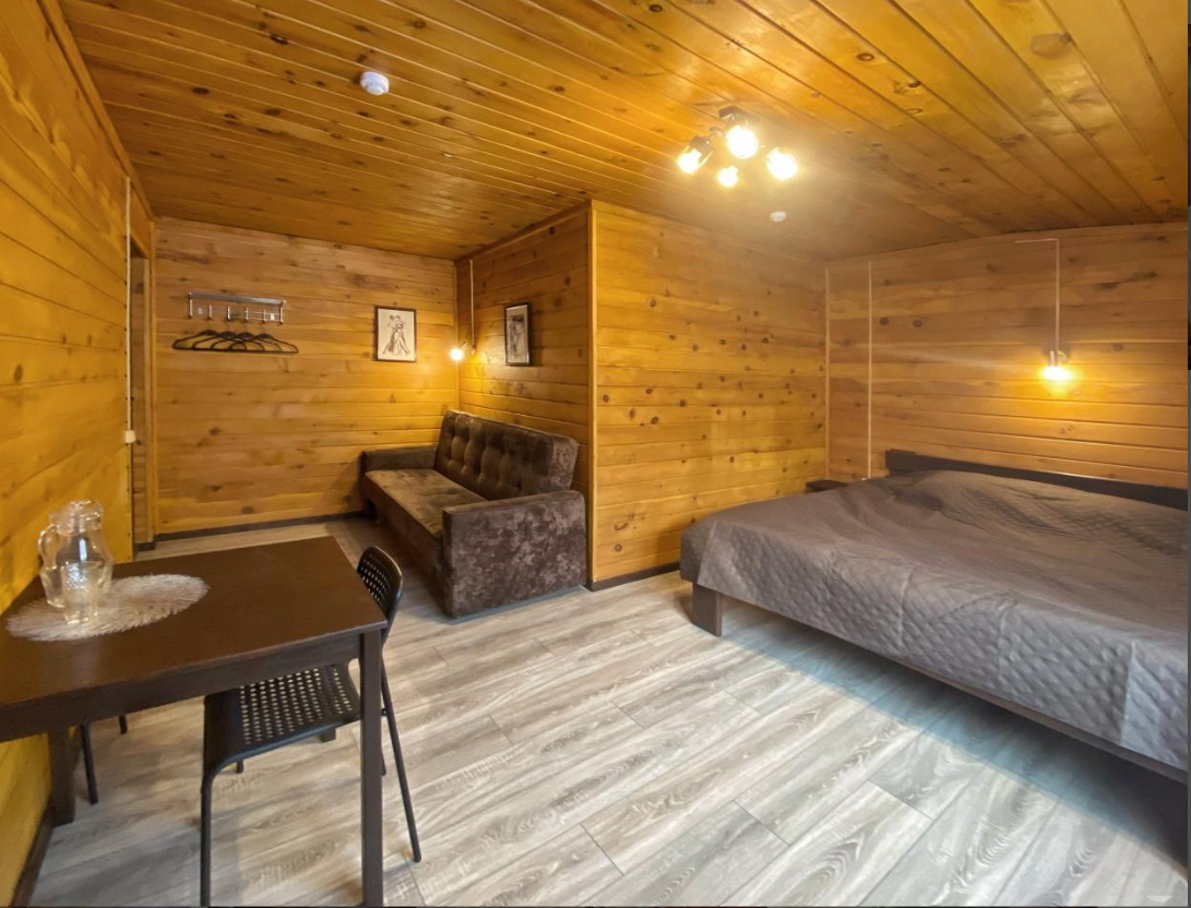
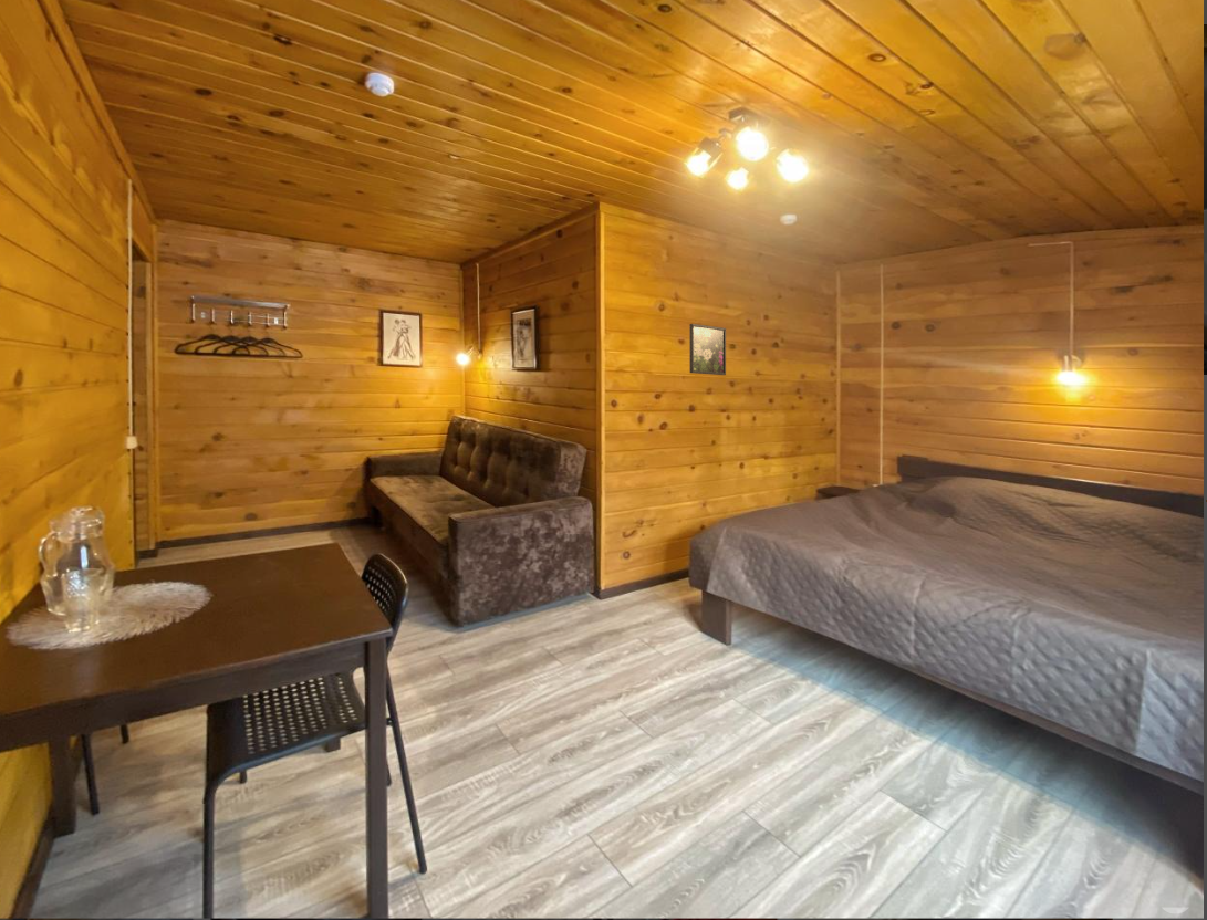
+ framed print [688,323,727,376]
